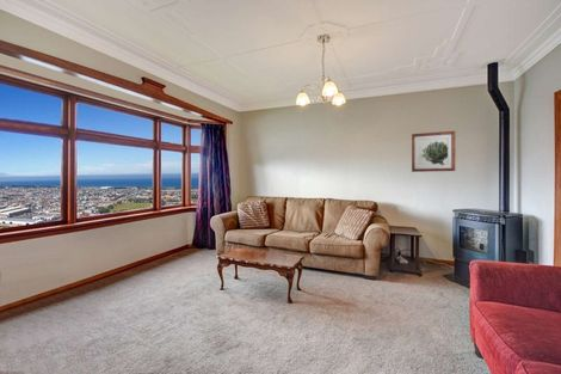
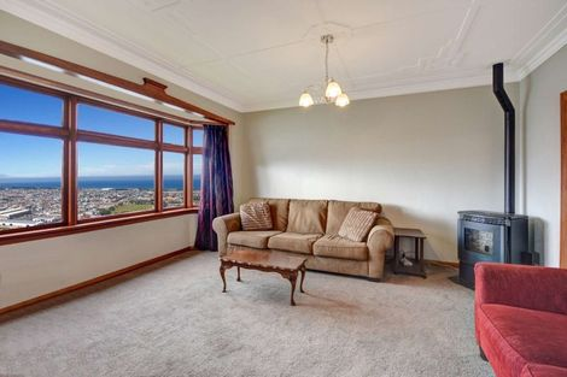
- wall art [411,130,456,173]
